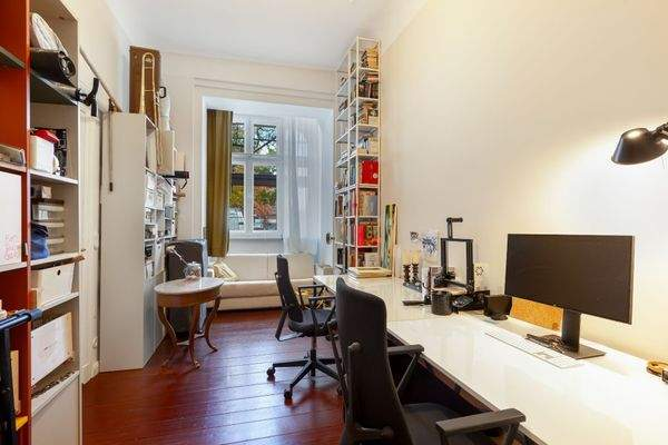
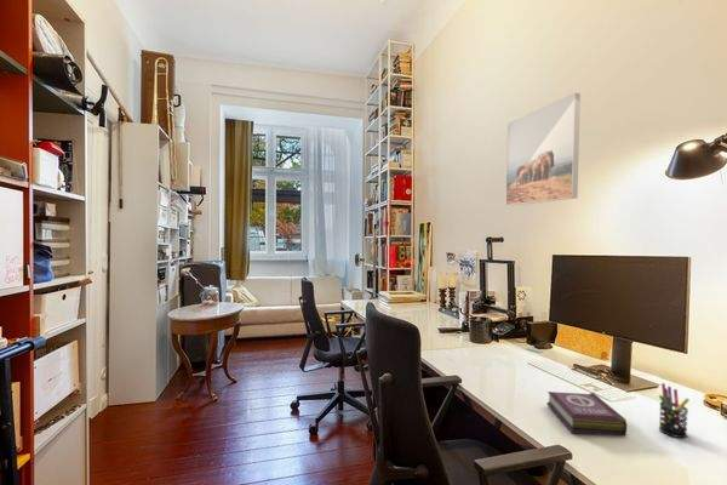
+ pen holder [658,382,691,439]
+ book [545,390,628,436]
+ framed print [505,92,582,207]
